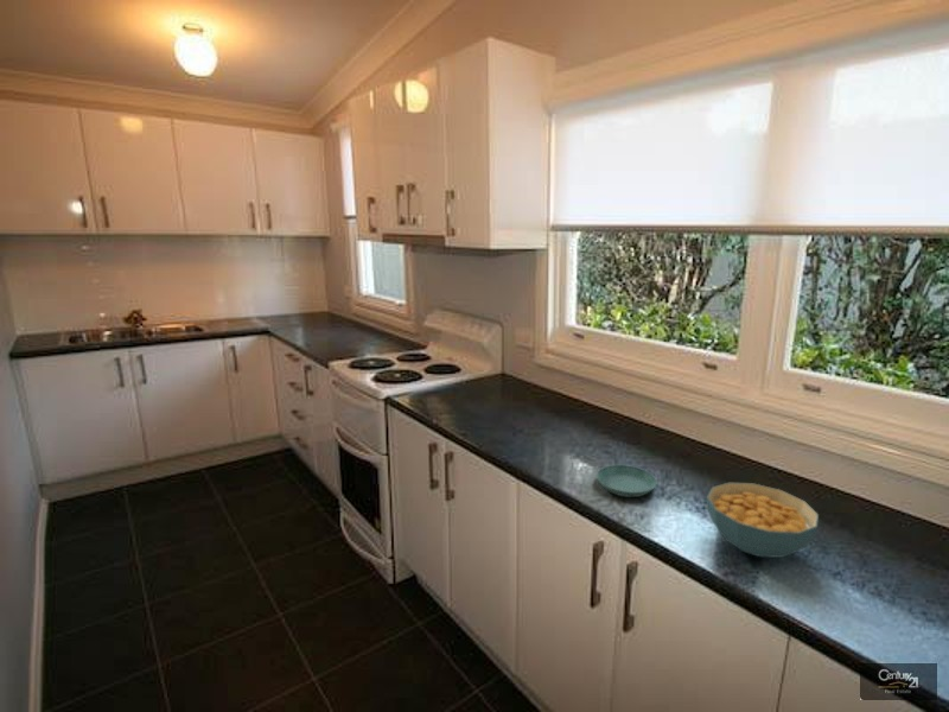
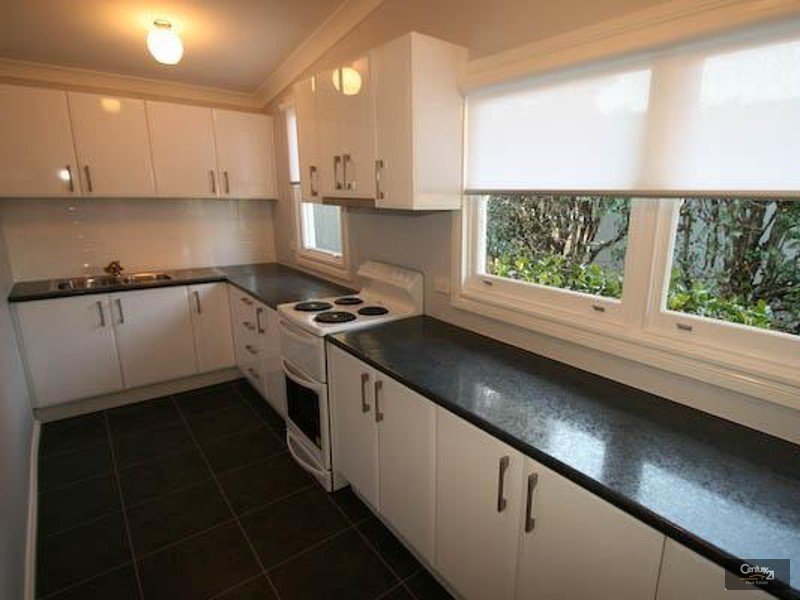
- saucer [595,464,658,498]
- cereal bowl [706,482,820,559]
